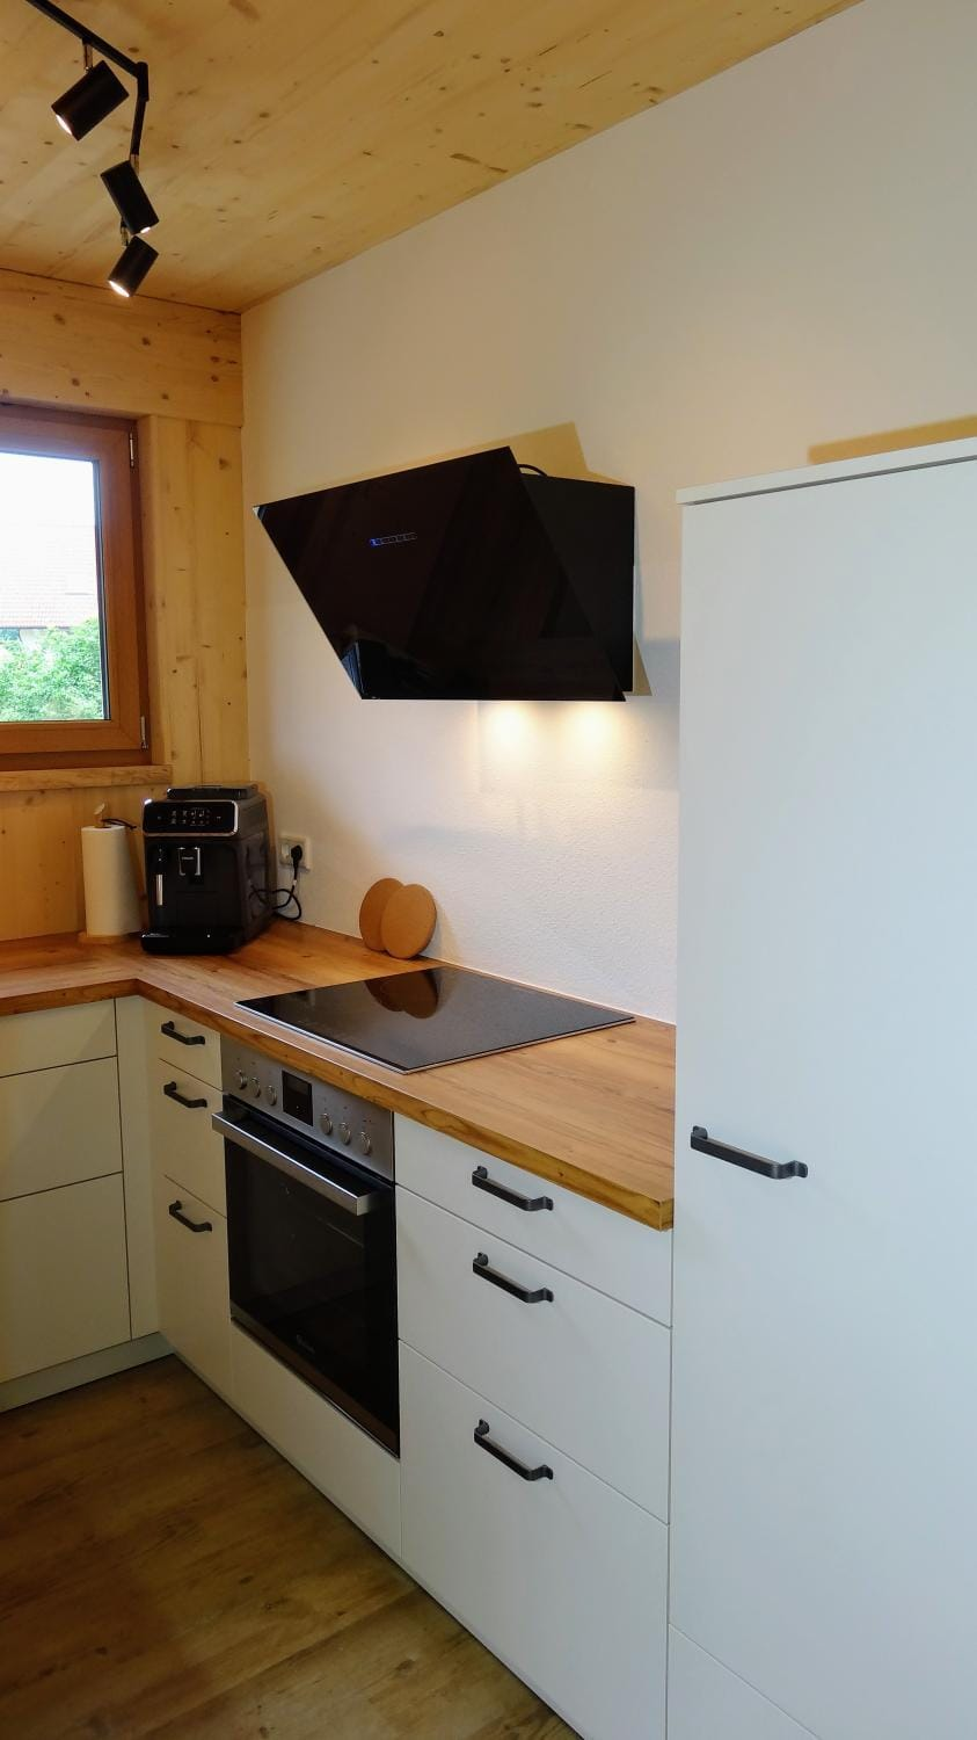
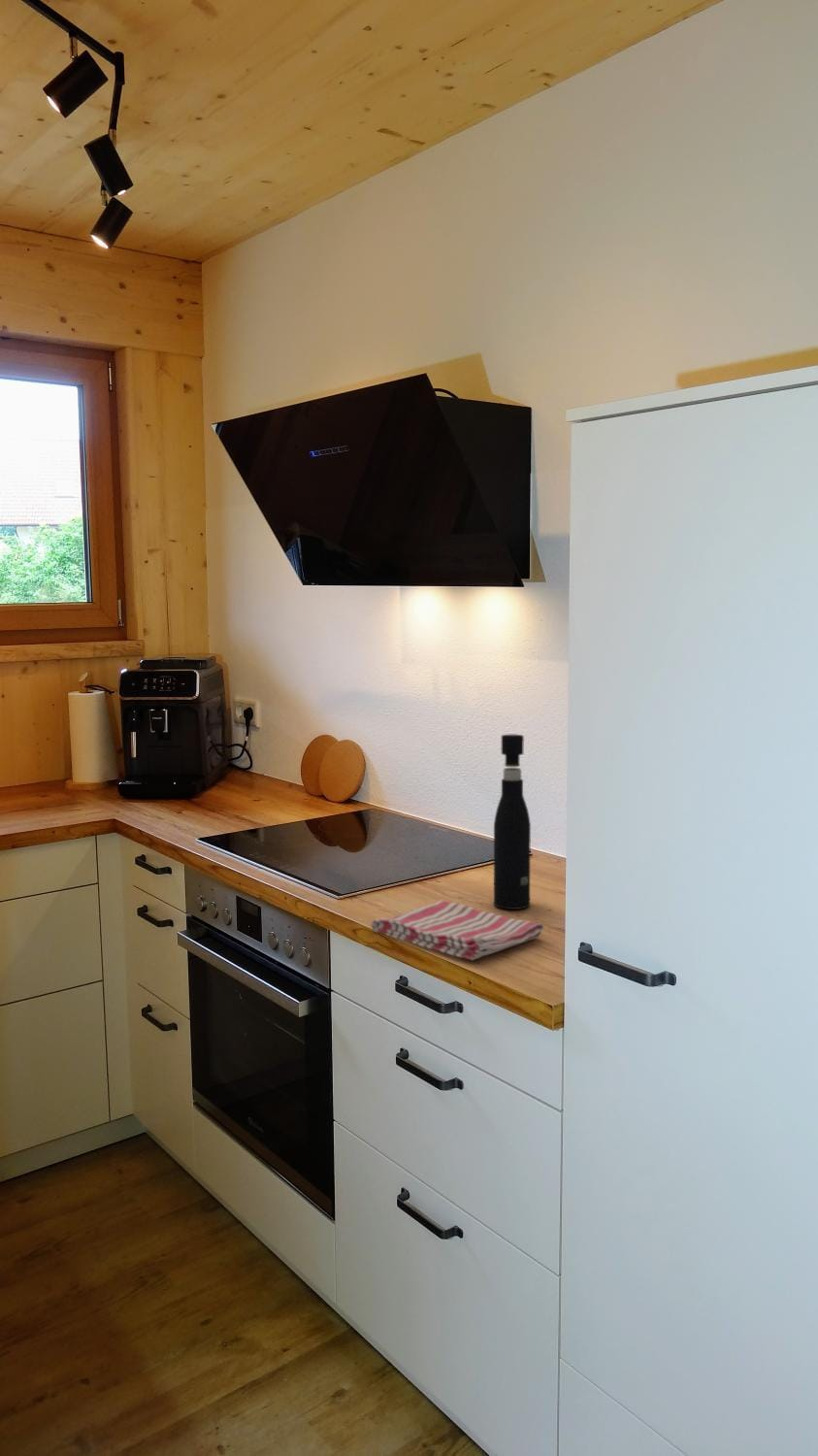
+ dish towel [370,899,544,961]
+ pepper grinder [493,734,532,910]
